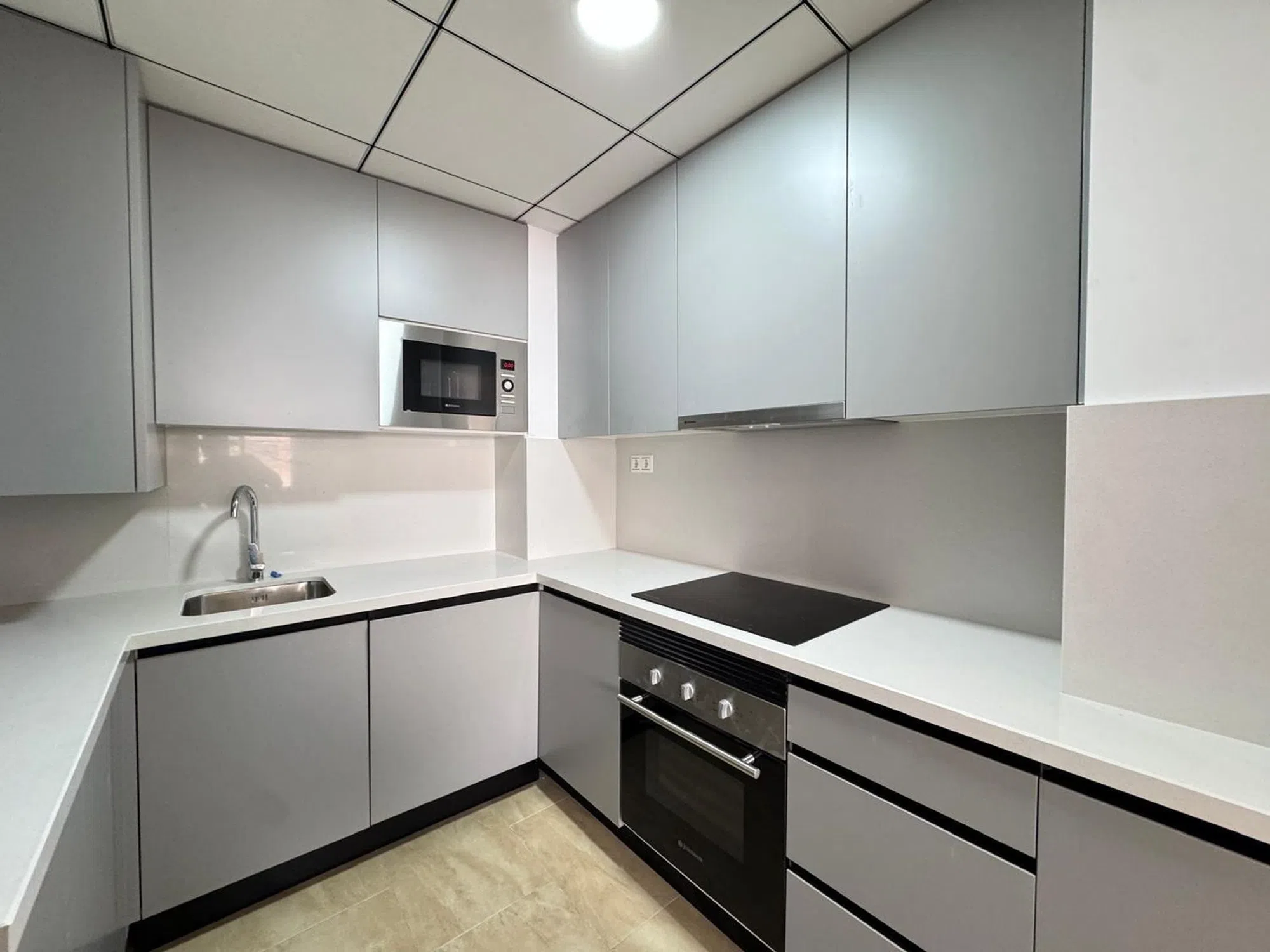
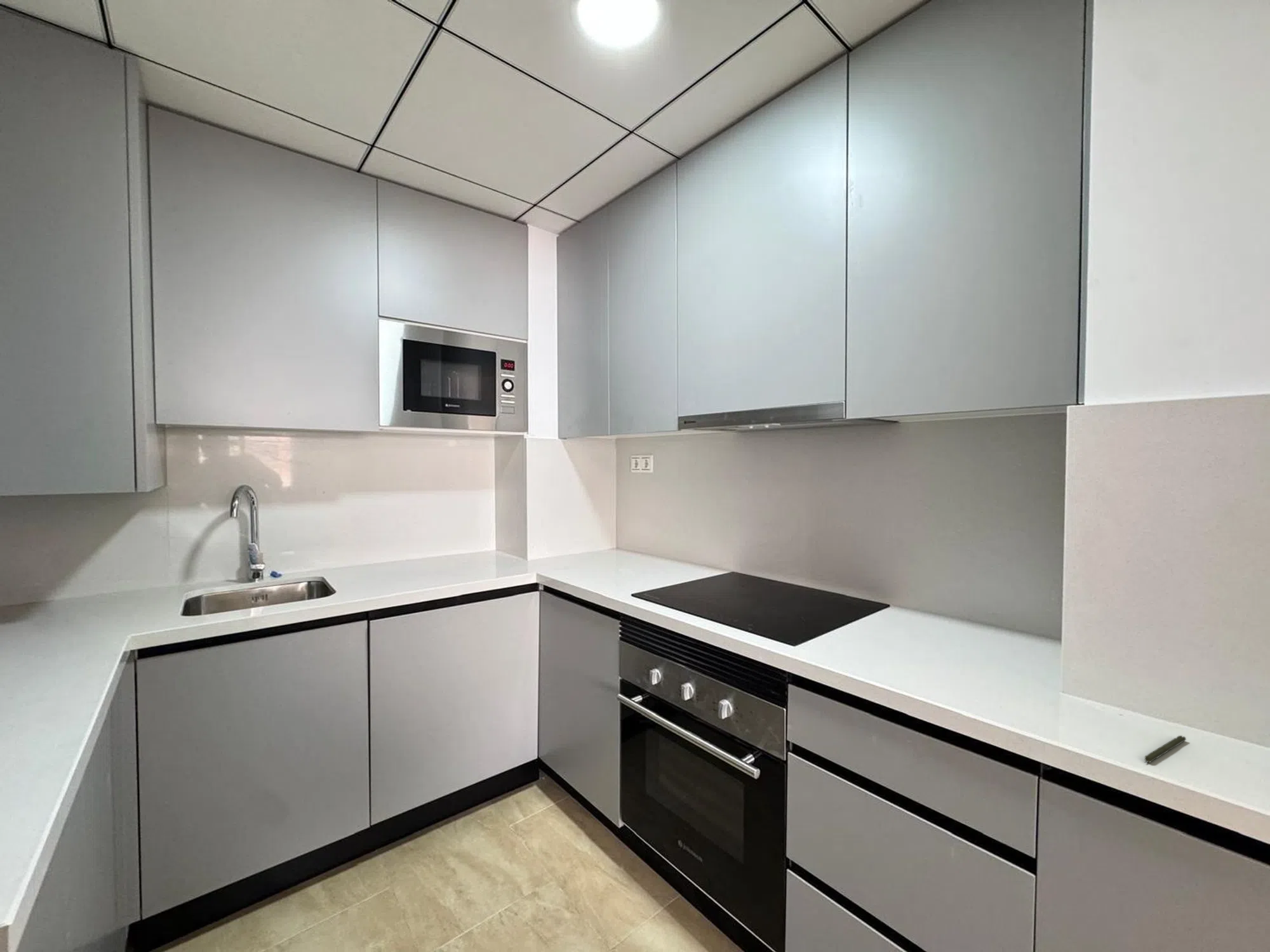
+ pen [1144,735,1187,764]
